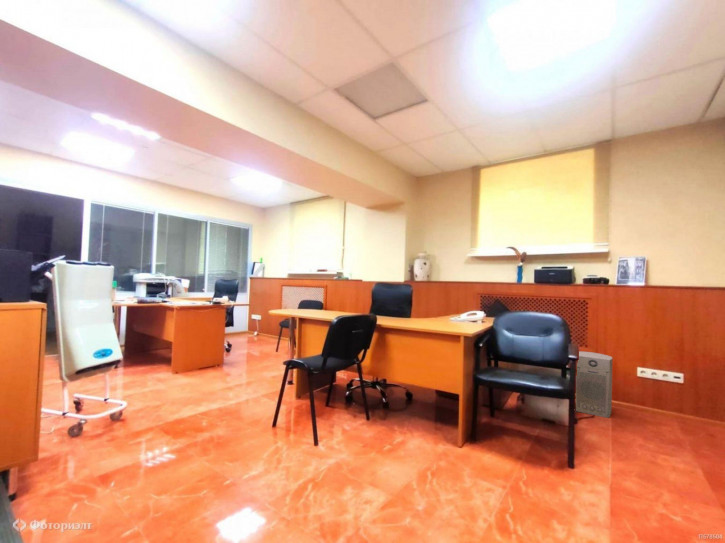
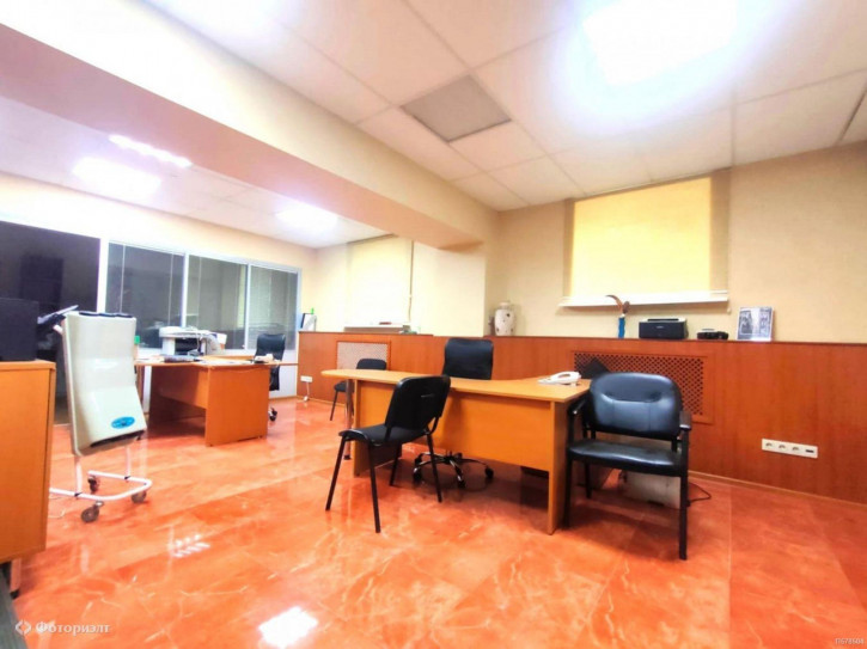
- fan [575,350,614,419]
